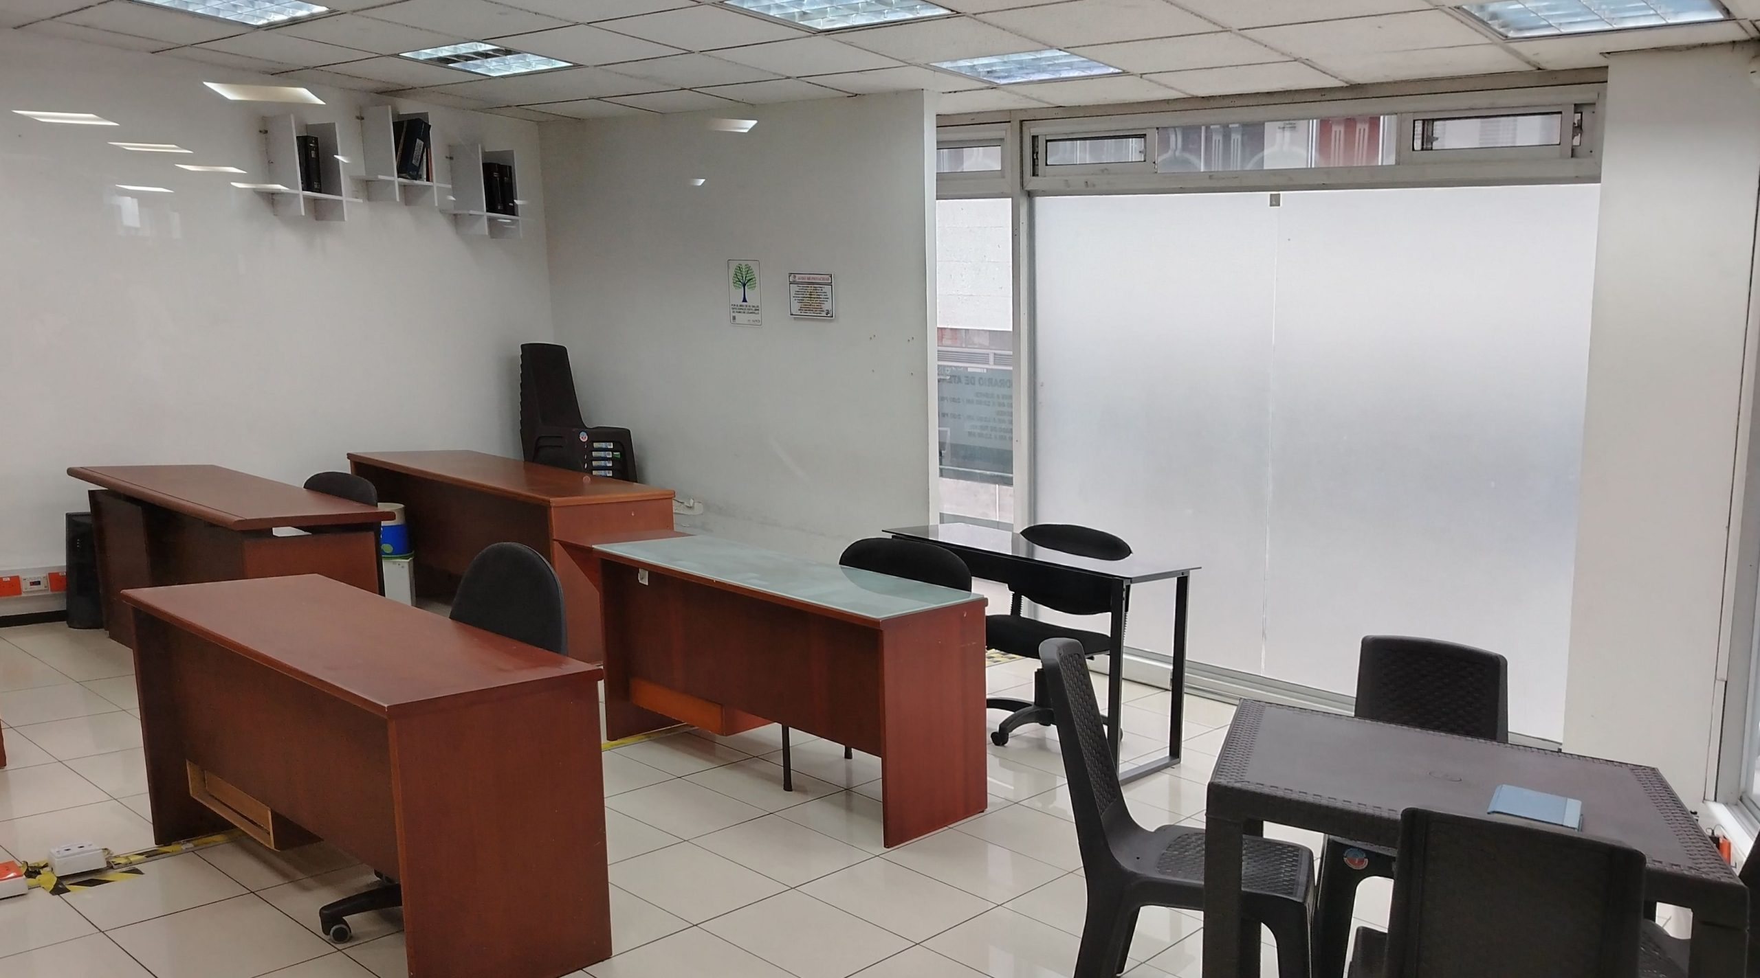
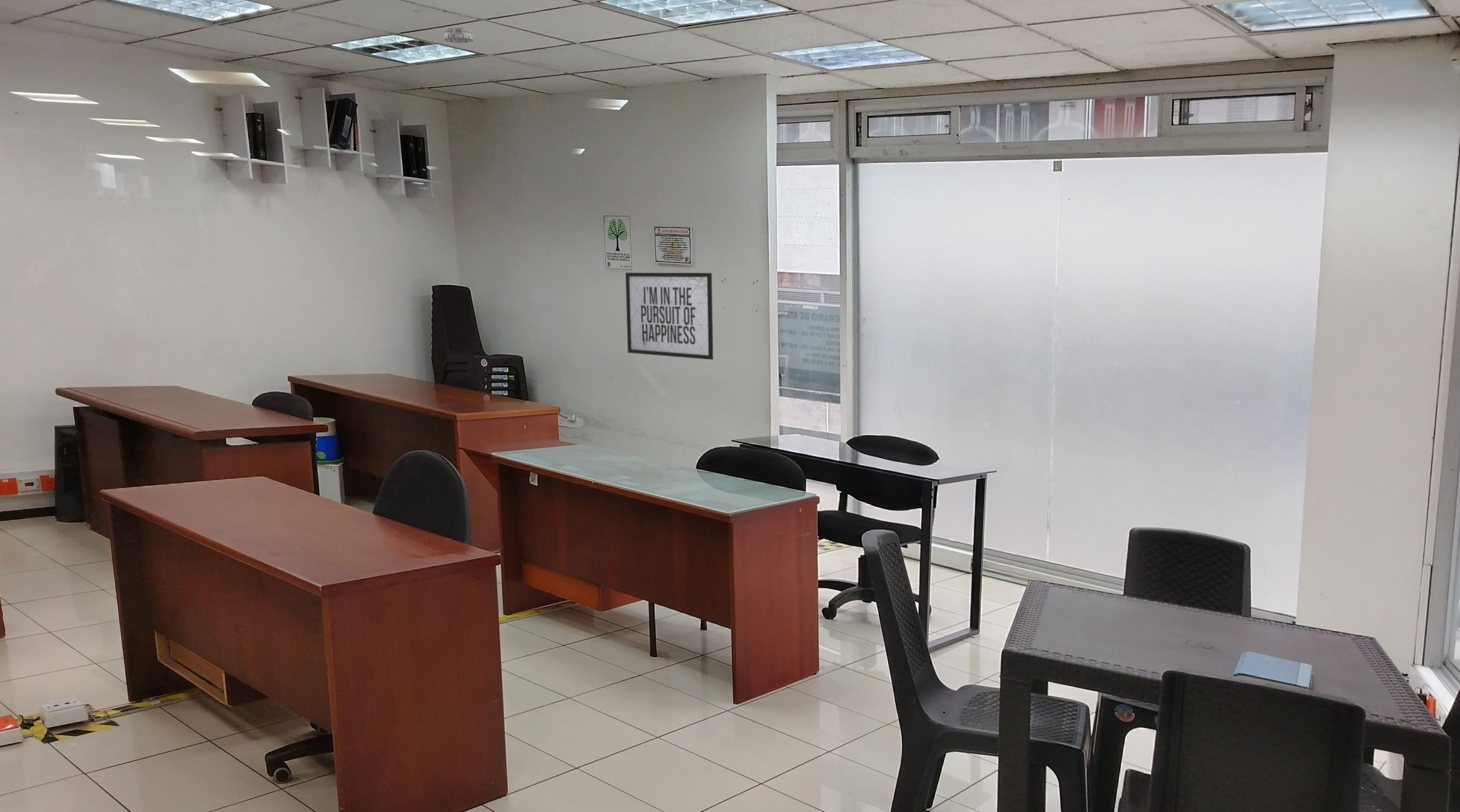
+ smoke detector [443,27,474,43]
+ mirror [625,272,714,360]
